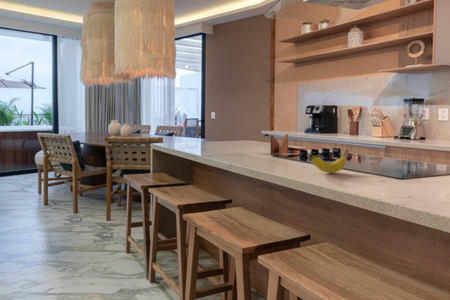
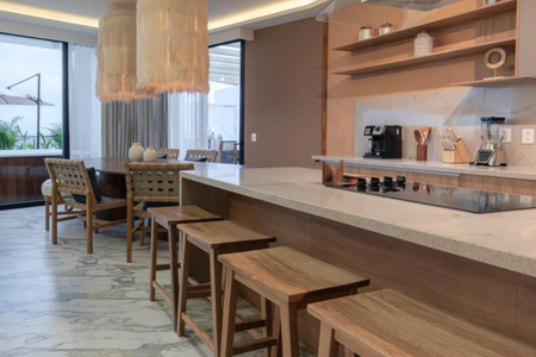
- banana [311,149,349,174]
